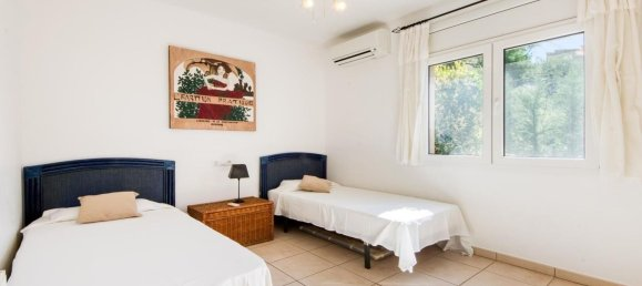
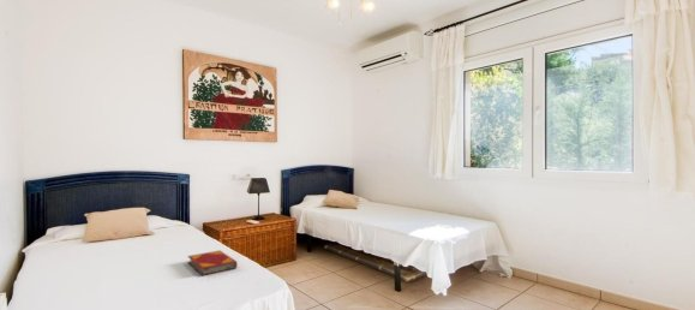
+ hardback book [186,249,239,276]
